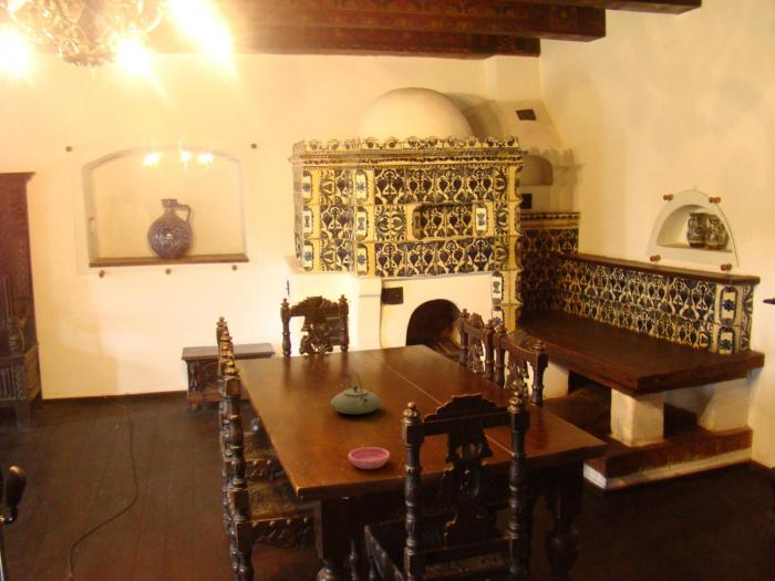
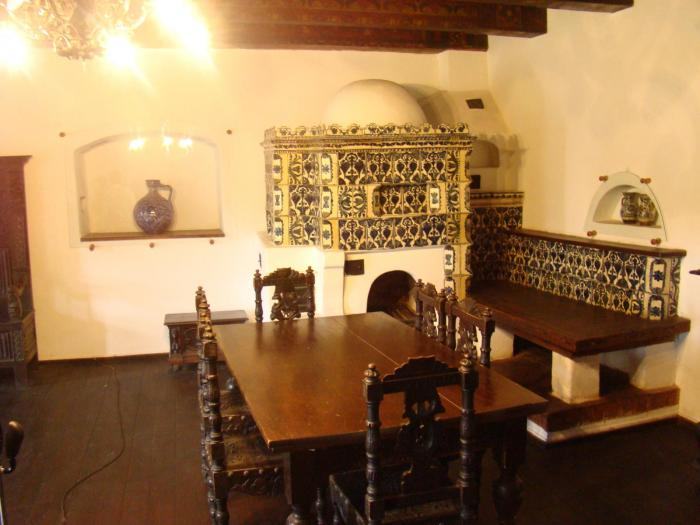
- saucer [348,446,391,470]
- teapot [330,371,382,415]
